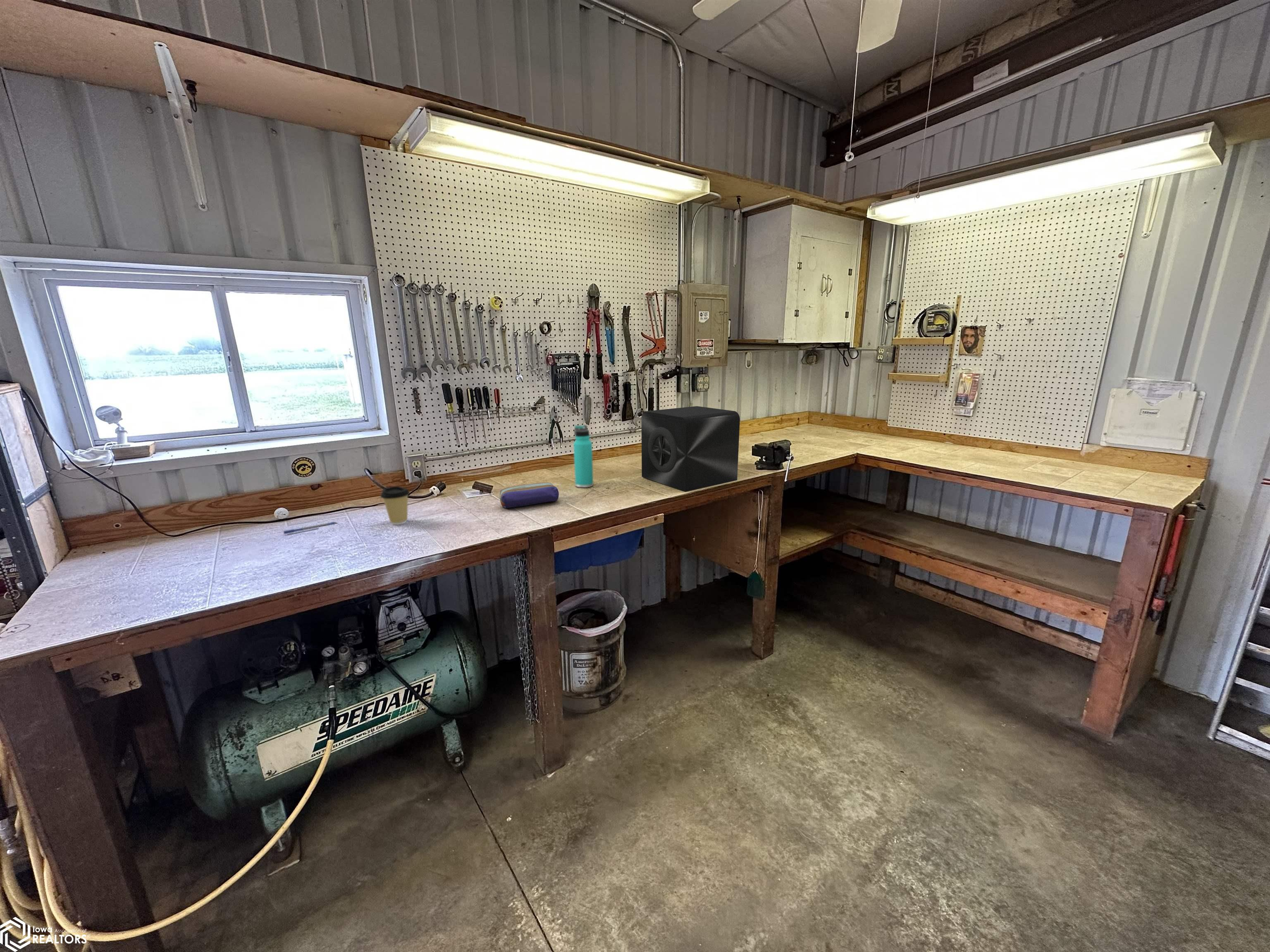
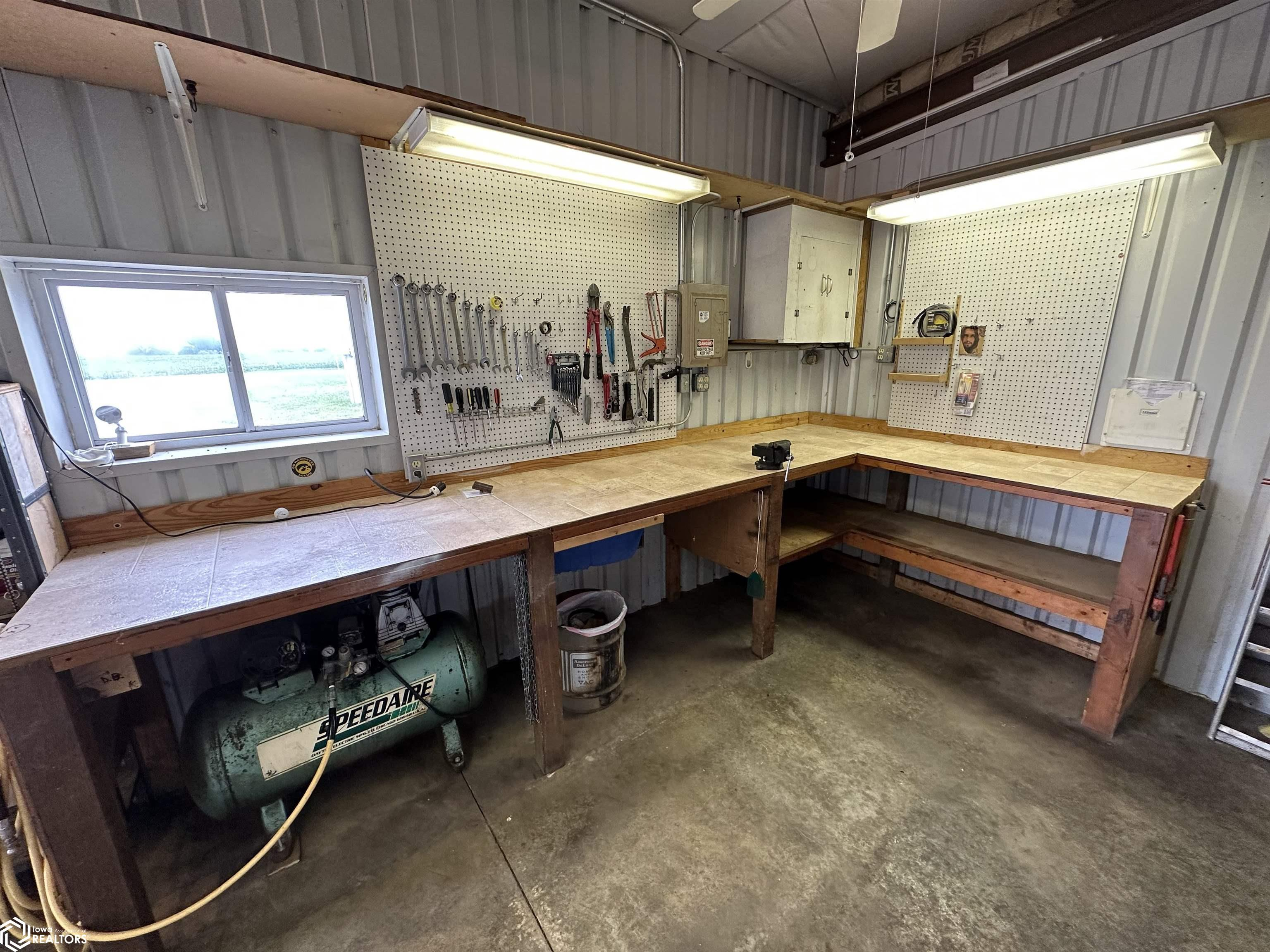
- pencil case [499,482,559,509]
- marker [283,521,337,535]
- coffee cup [380,486,410,525]
- speaker [641,406,740,492]
- thermos bottle [573,425,594,488]
